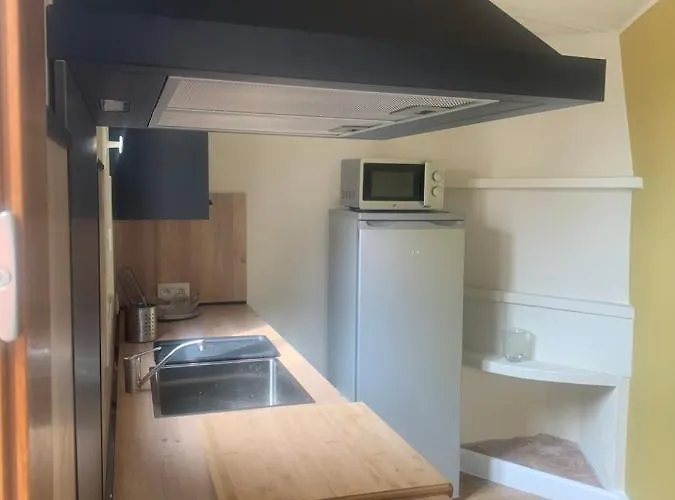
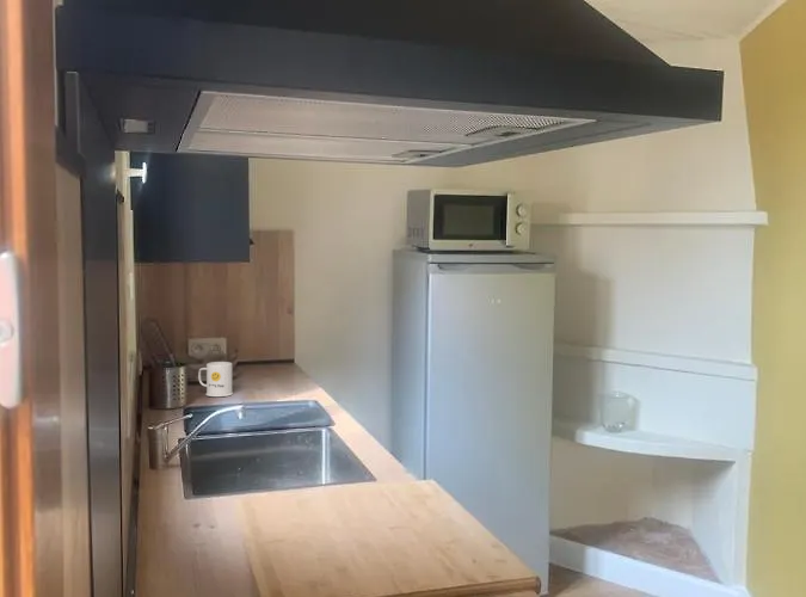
+ mug [197,361,234,398]
